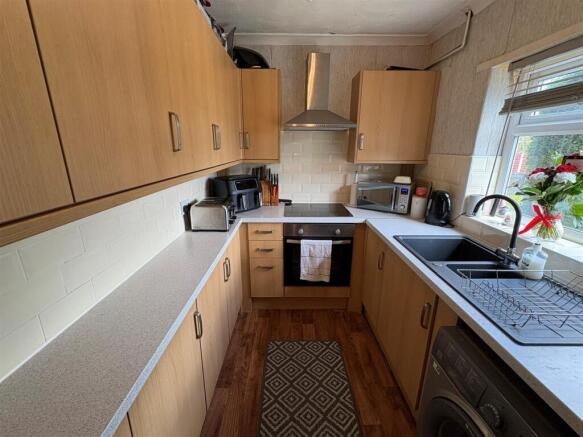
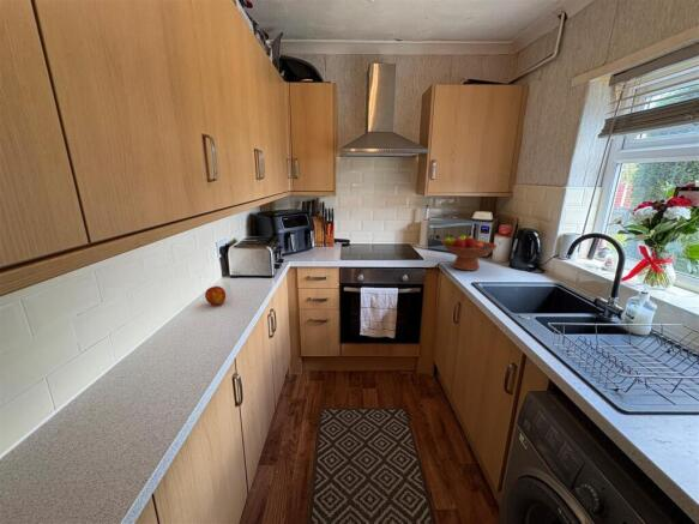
+ fruit bowl [441,233,498,272]
+ apple [204,285,227,307]
